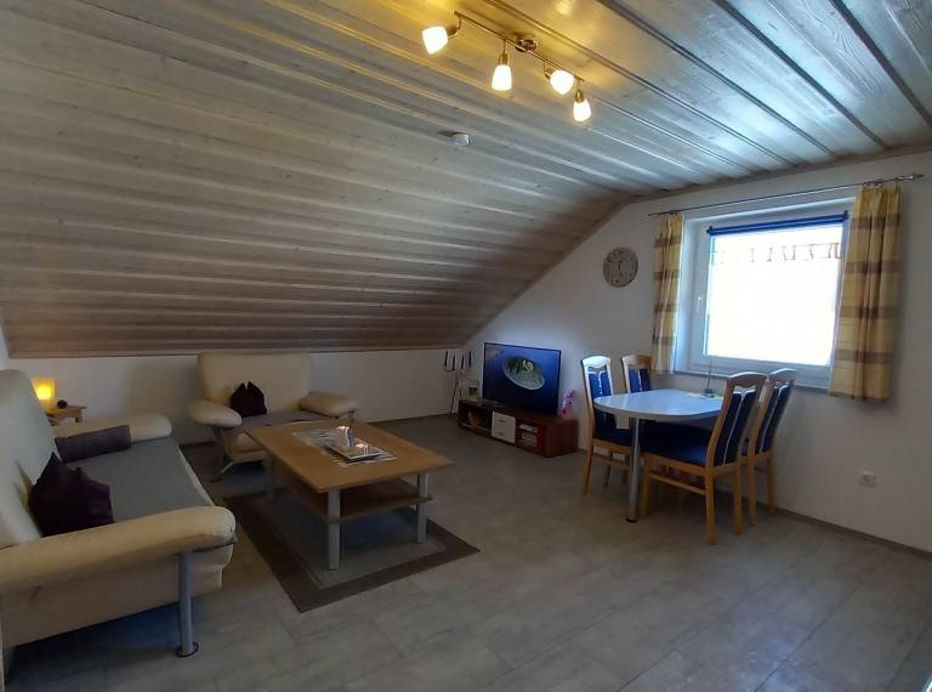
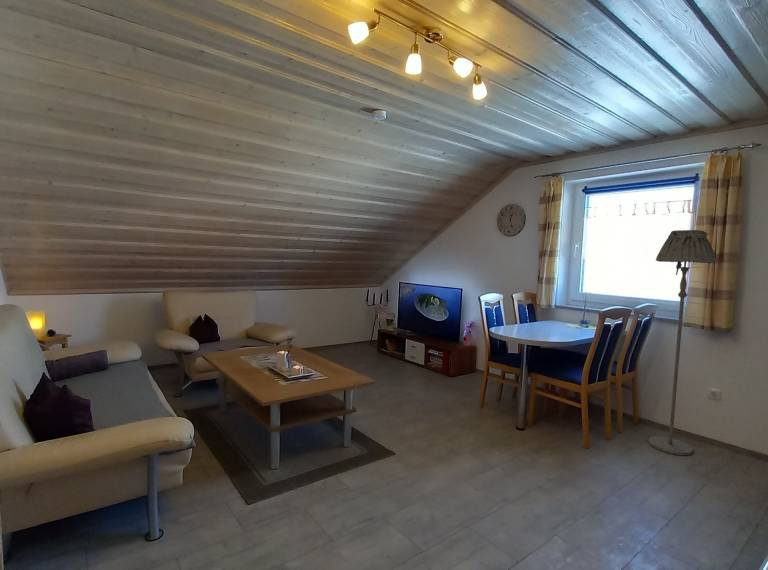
+ floor lamp [647,229,717,456]
